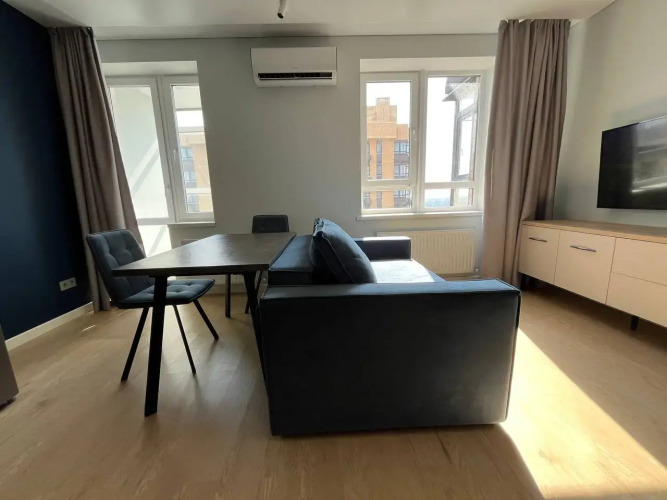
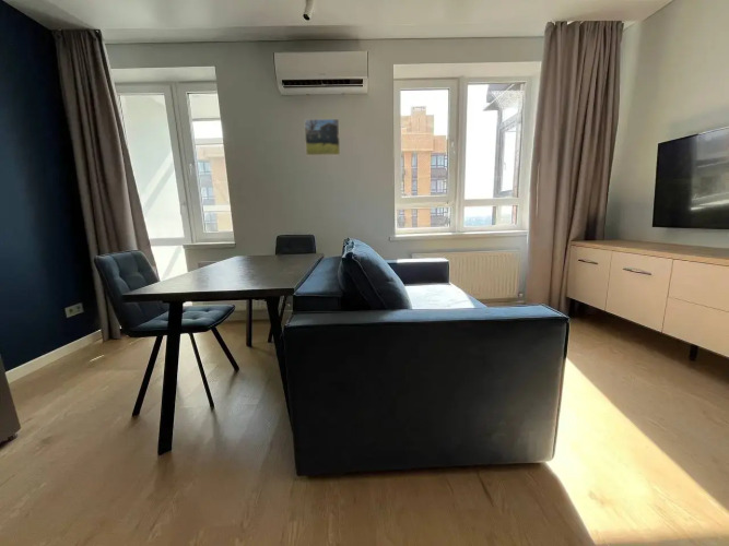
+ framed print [303,118,341,157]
